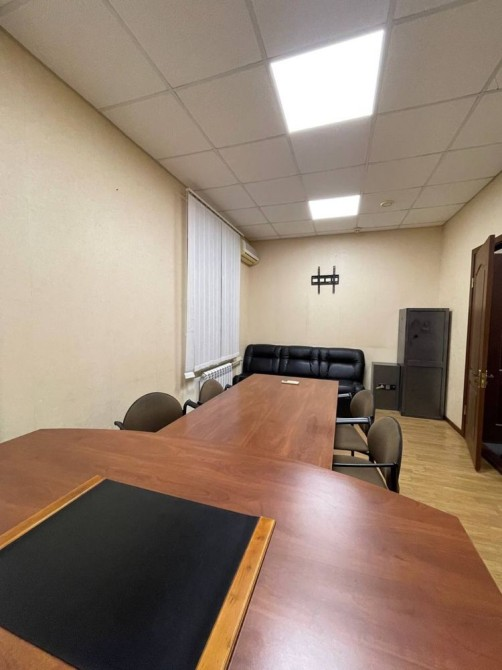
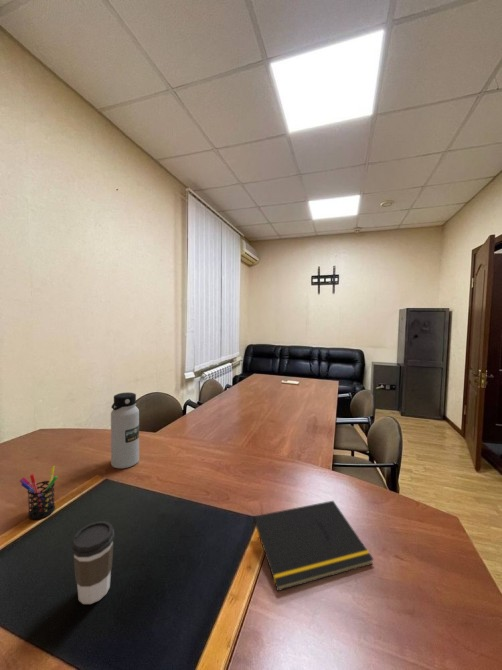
+ water bottle [110,391,140,469]
+ notepad [250,500,375,592]
+ pen holder [19,465,58,520]
+ coffee cup [71,520,116,605]
